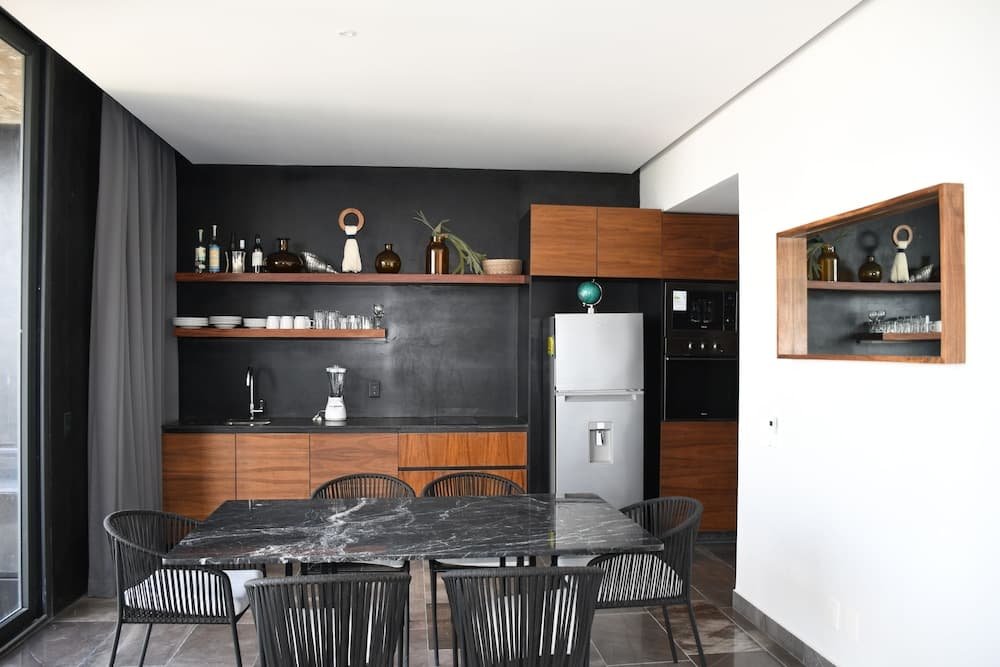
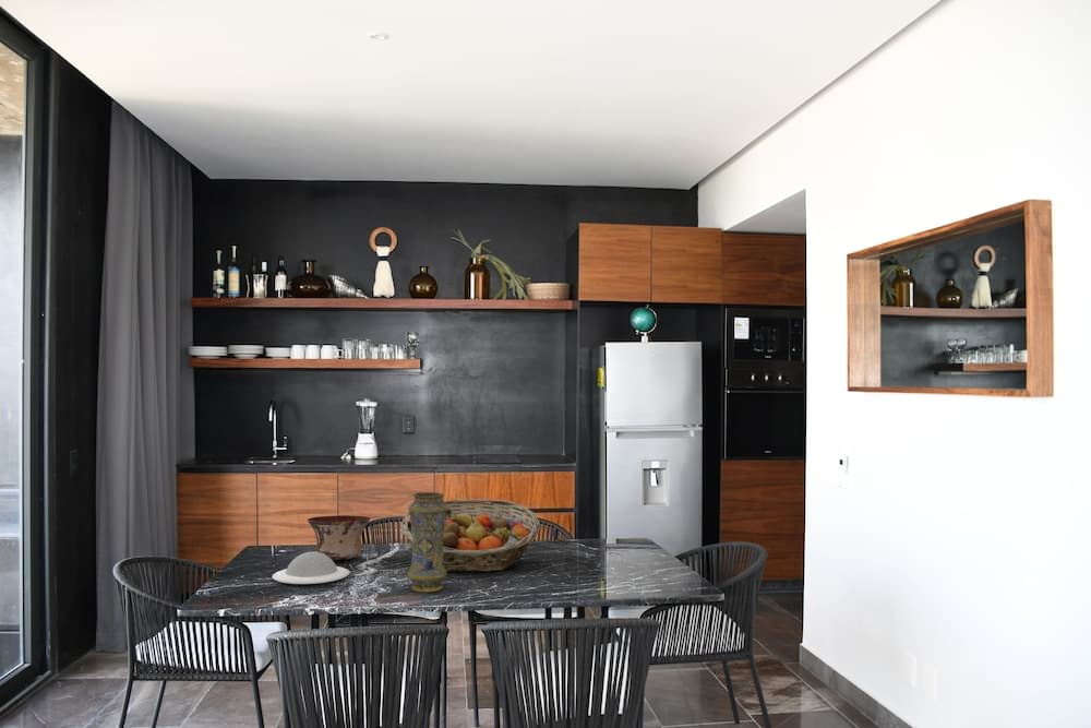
+ bowler hat [272,550,351,585]
+ vase [406,491,449,594]
+ fruit basket [400,498,541,573]
+ bowl [307,514,371,561]
